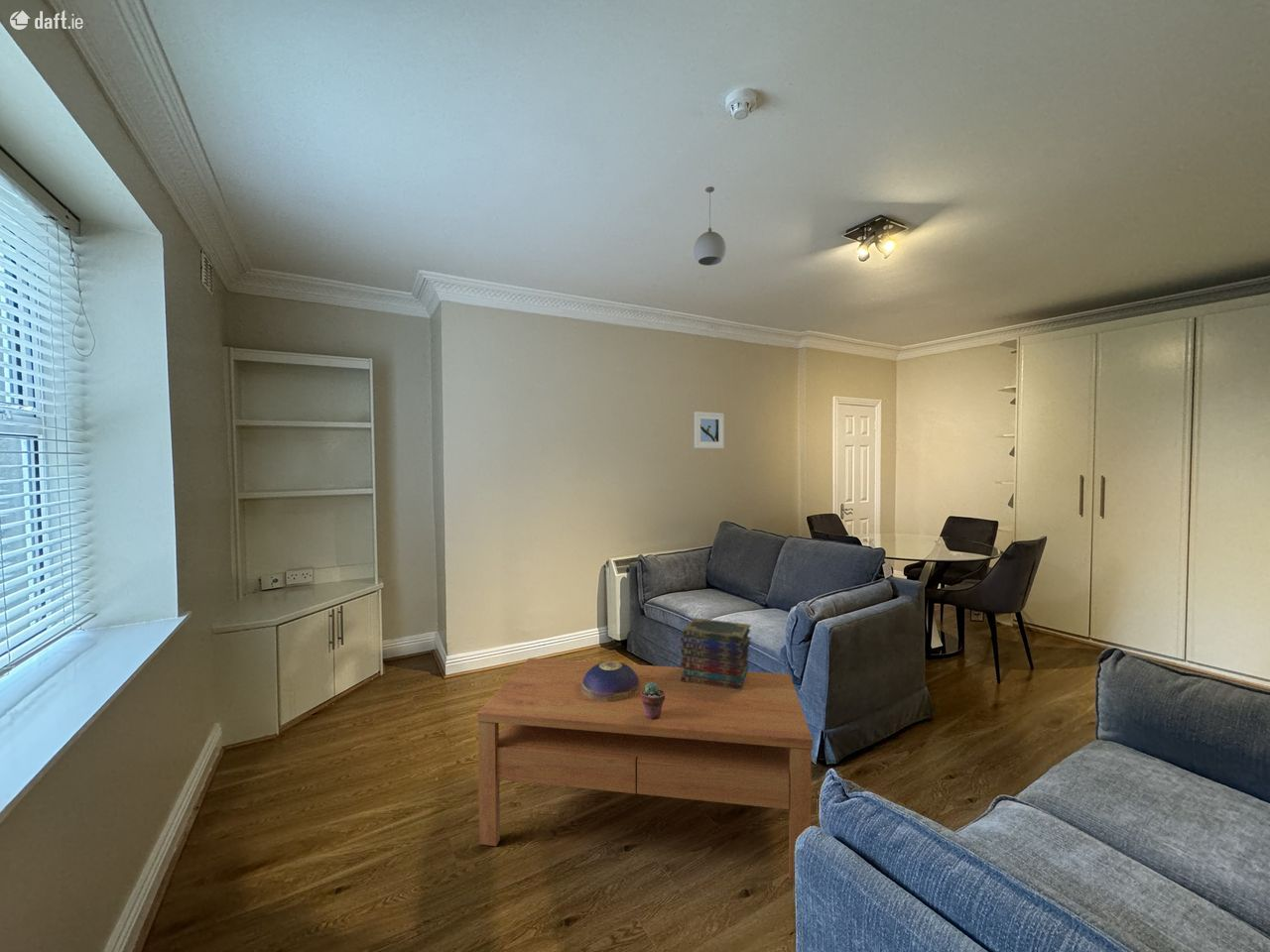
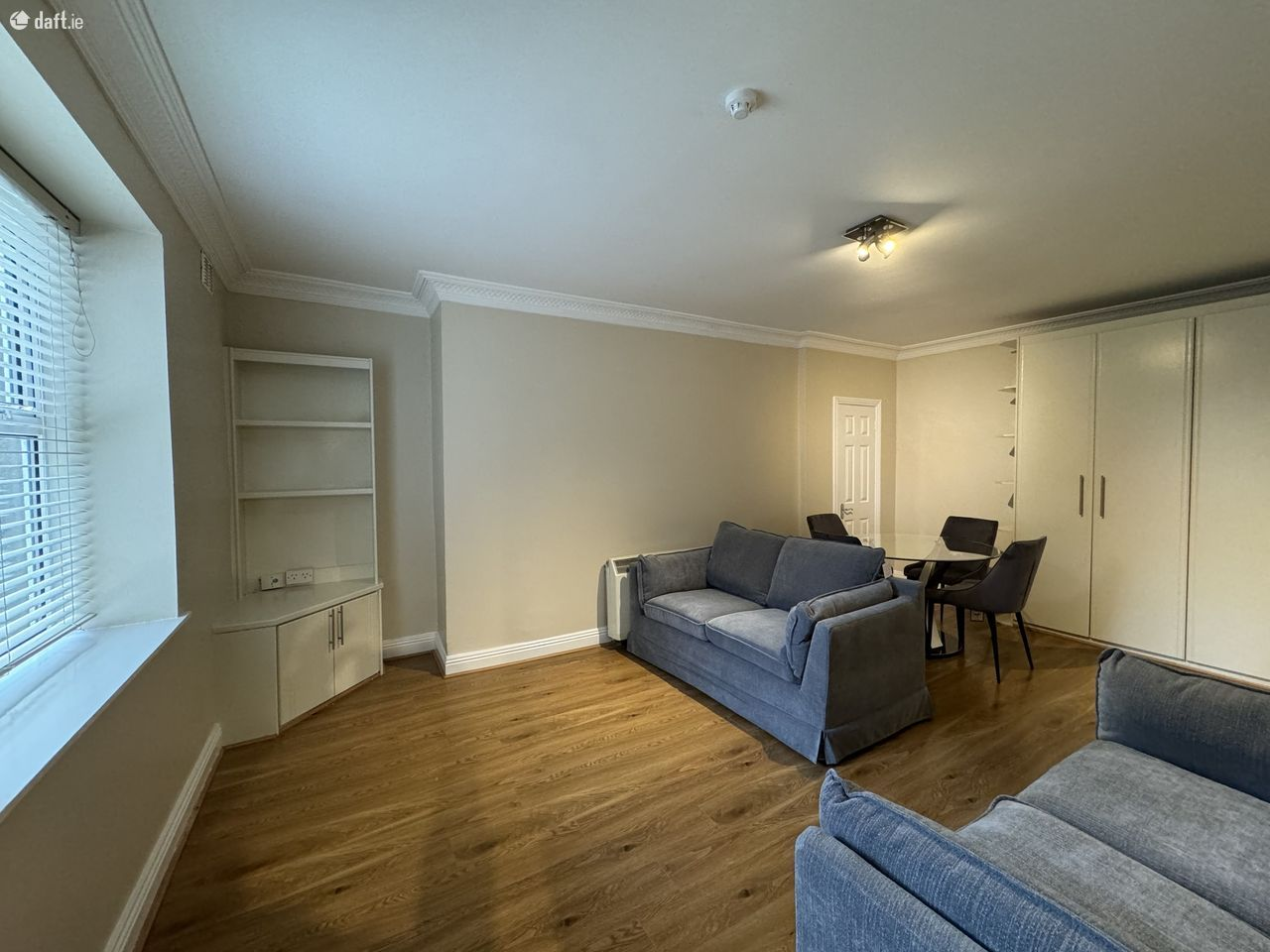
- pendant light [693,185,727,267]
- decorative bowl [581,660,640,702]
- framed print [694,411,725,449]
- coffee table [476,657,814,885]
- potted succulent [641,682,665,720]
- book stack [680,617,752,690]
